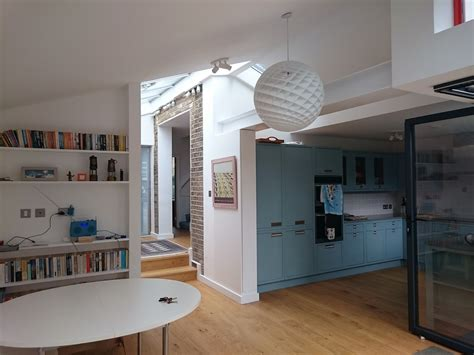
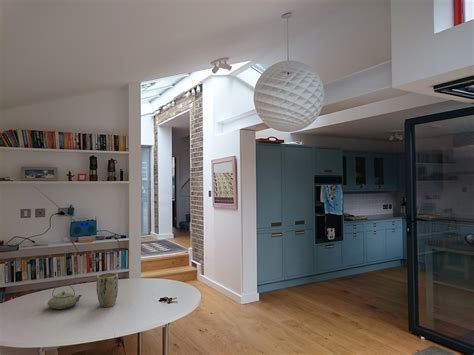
+ plant pot [95,272,119,308]
+ teapot [46,283,83,310]
